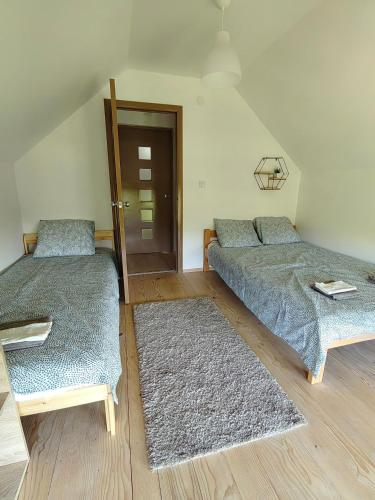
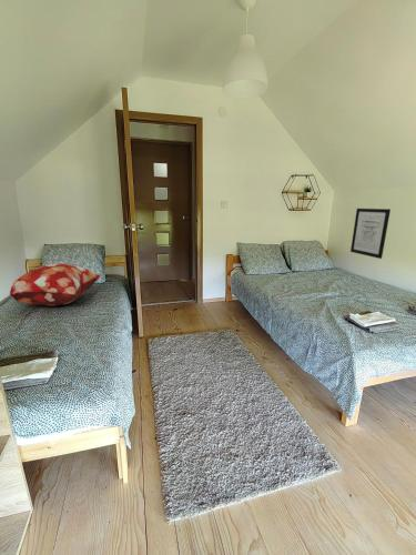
+ wall art [349,208,392,260]
+ decorative pillow [9,263,101,306]
